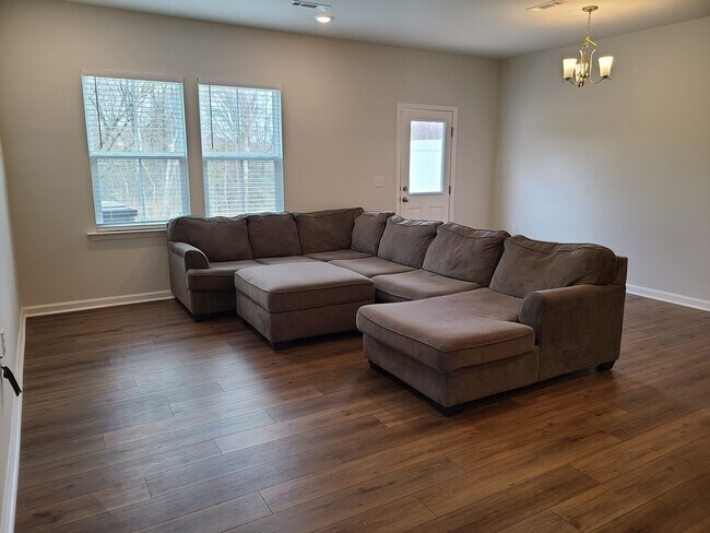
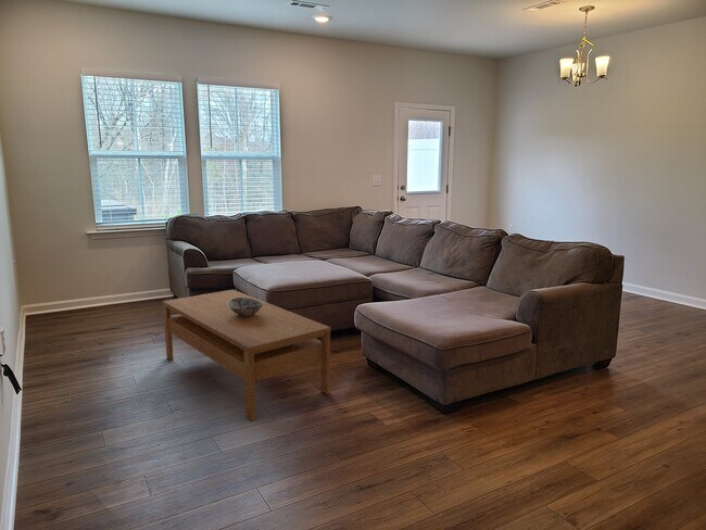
+ decorative bowl [228,298,263,316]
+ coffee table [162,289,331,422]
